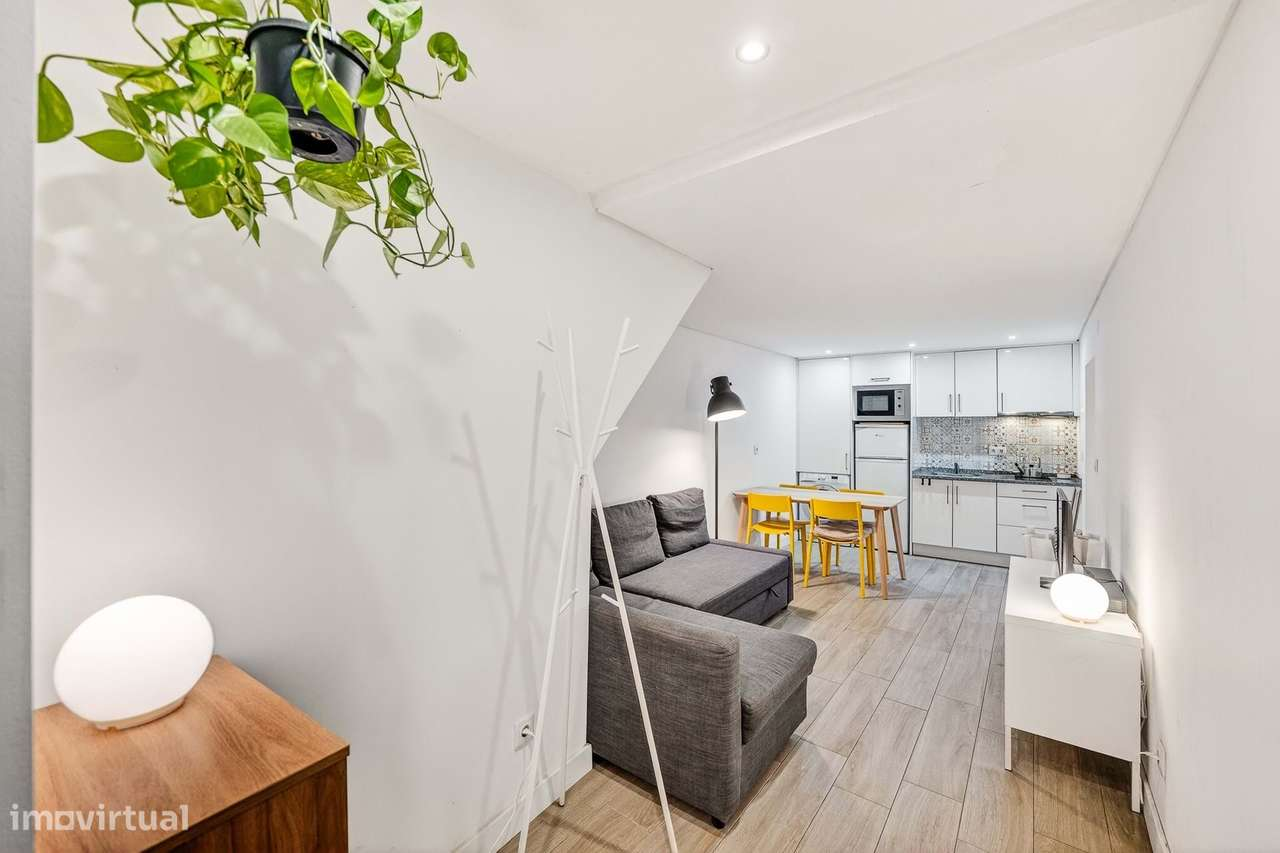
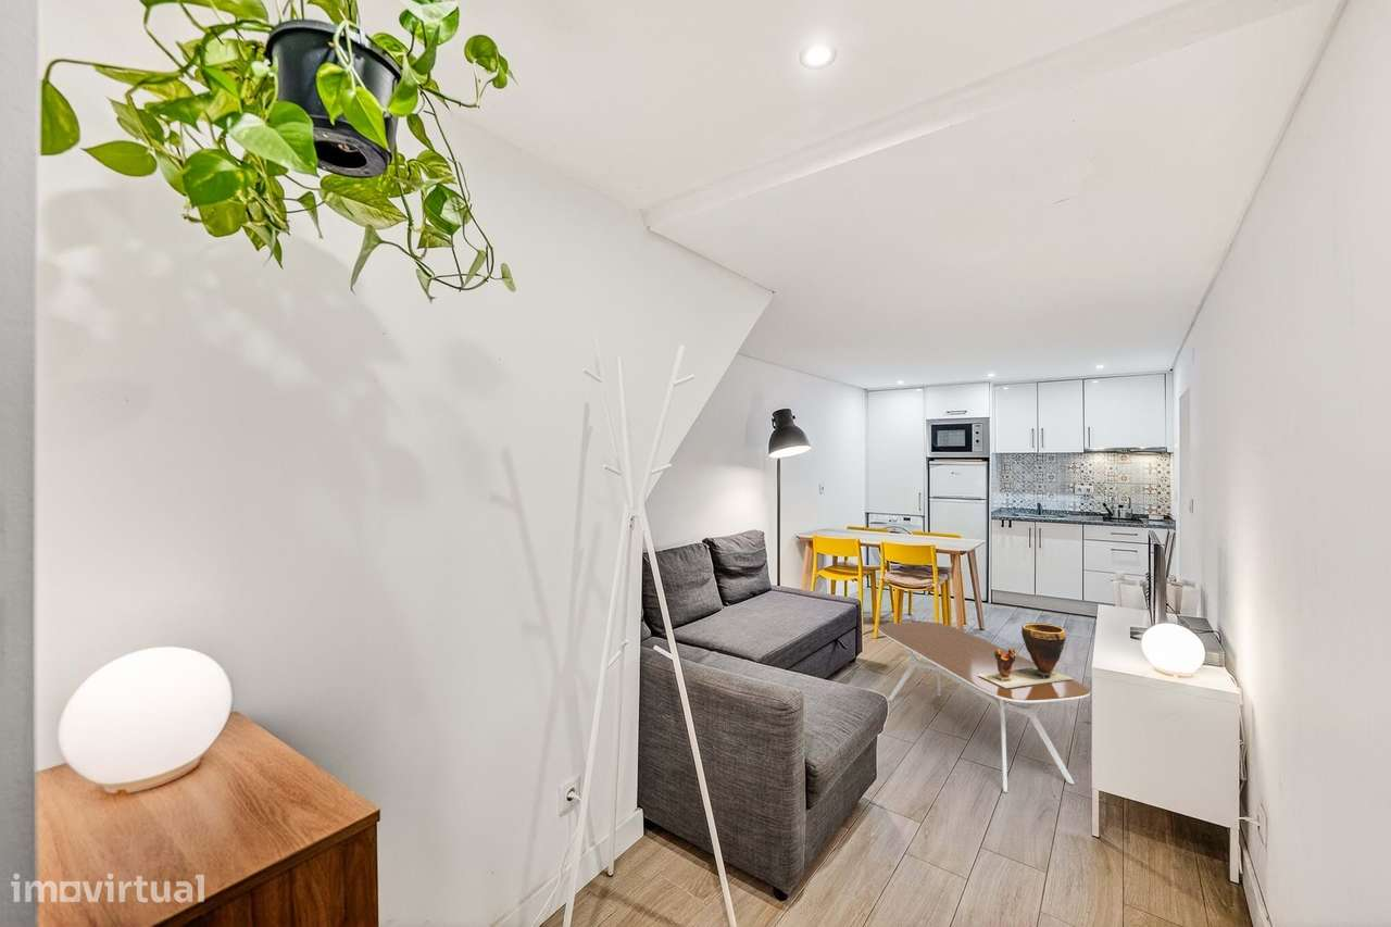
+ clay pot [978,622,1074,688]
+ coffee table [877,621,1091,793]
